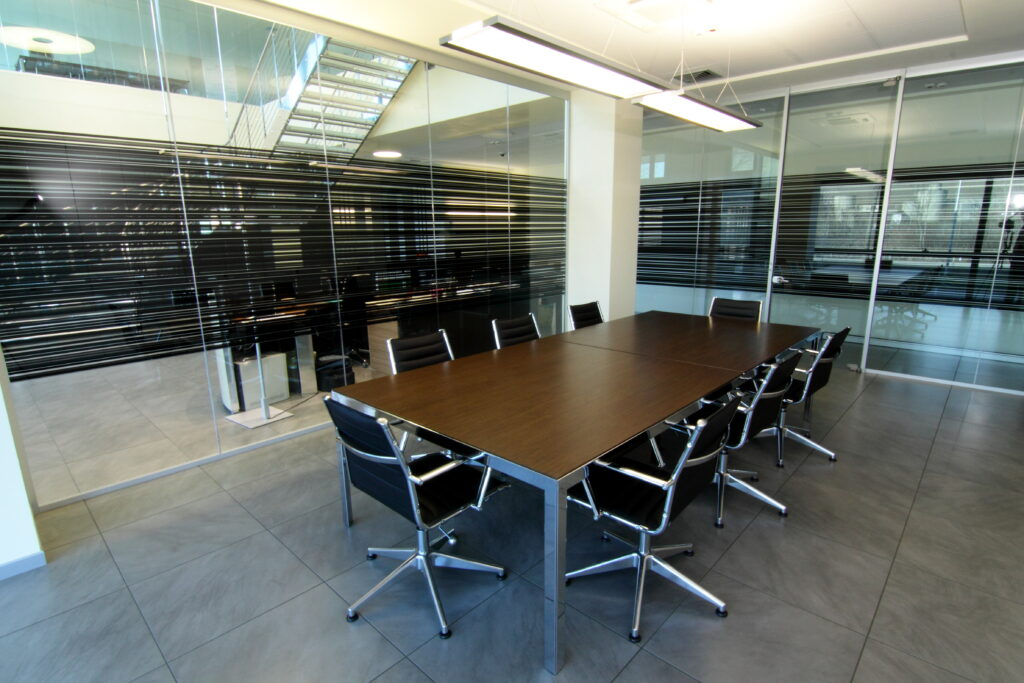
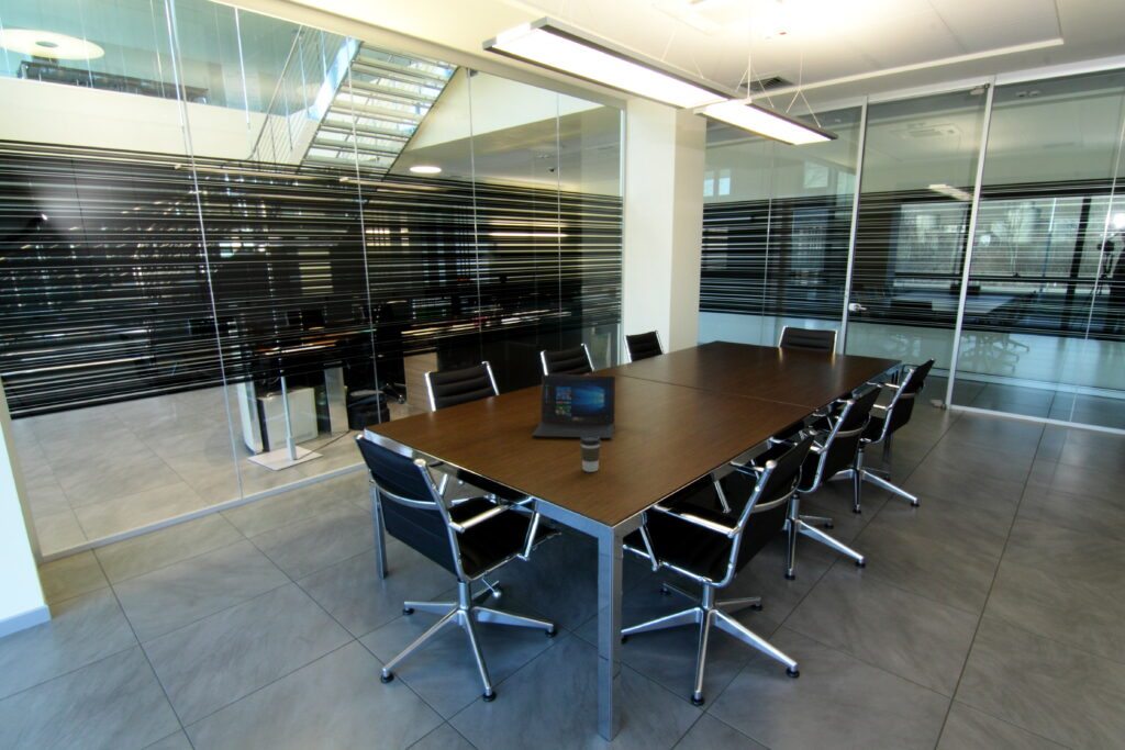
+ coffee cup [579,435,602,473]
+ laptop [531,373,616,439]
